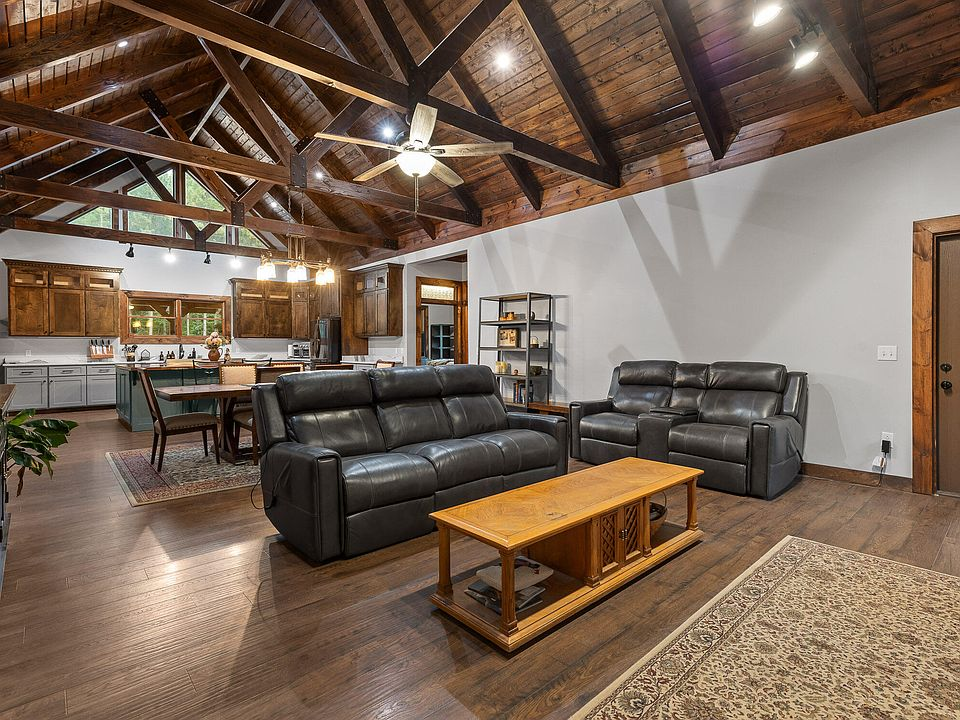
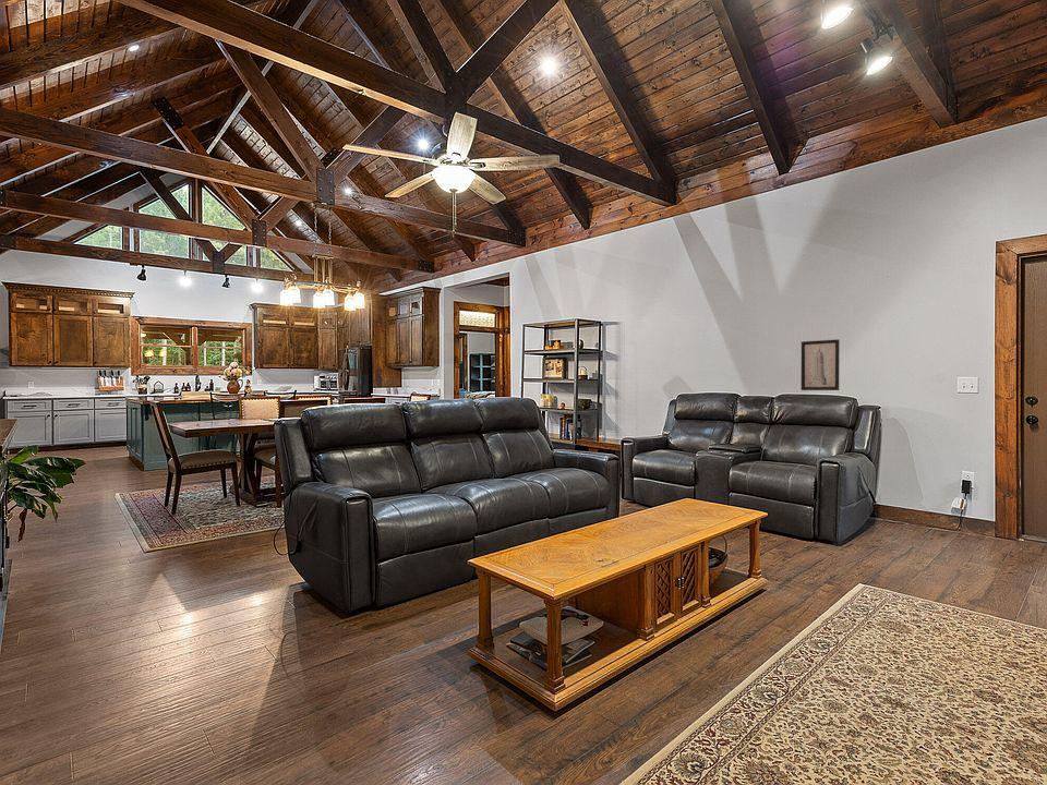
+ wall art [801,338,841,391]
